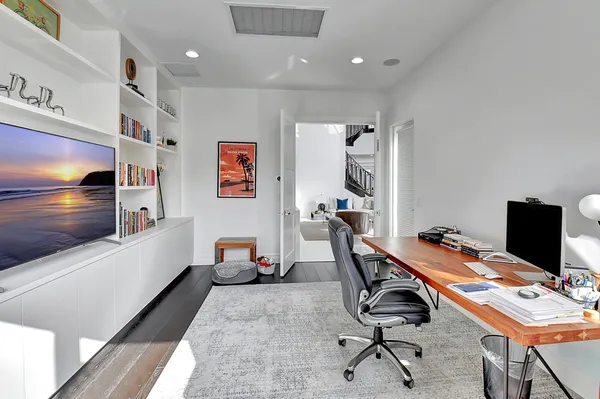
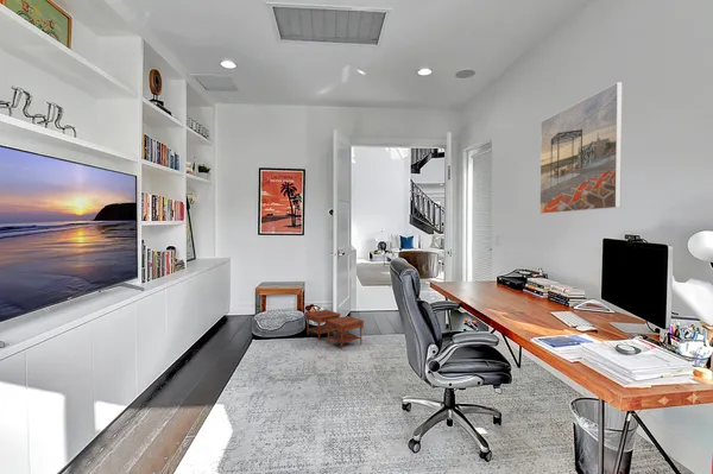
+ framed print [538,81,624,215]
+ side table [304,309,365,350]
